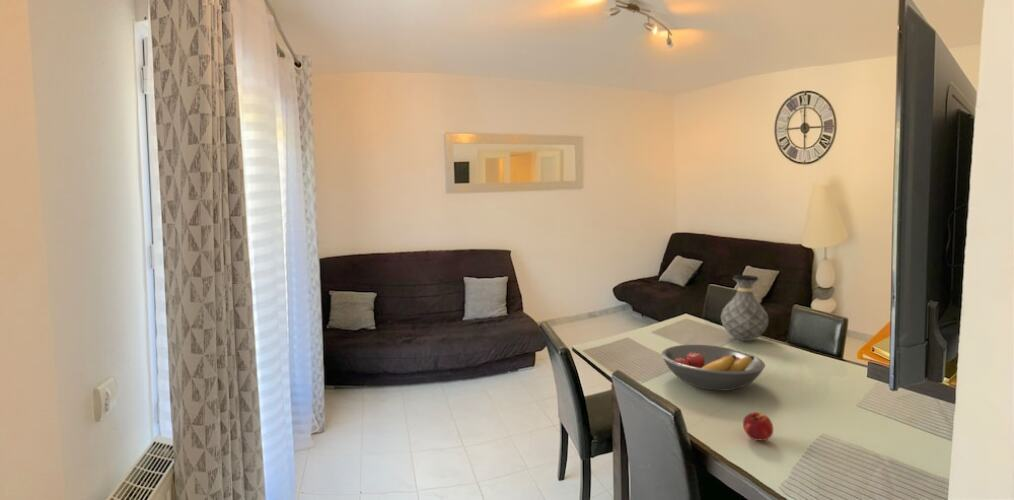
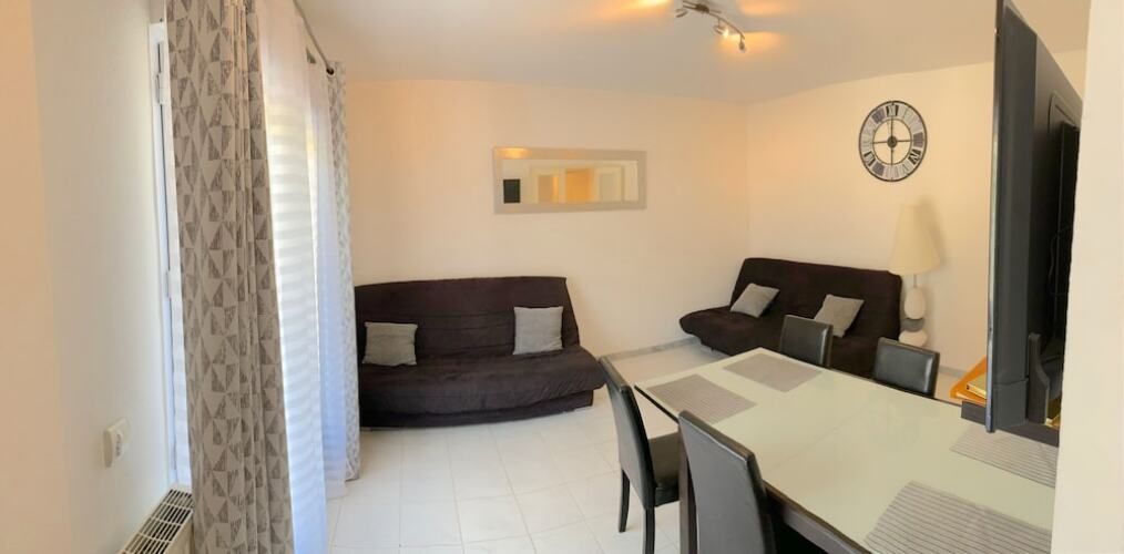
- fruit bowl [660,344,766,392]
- peach [742,411,774,442]
- vase [720,274,770,342]
